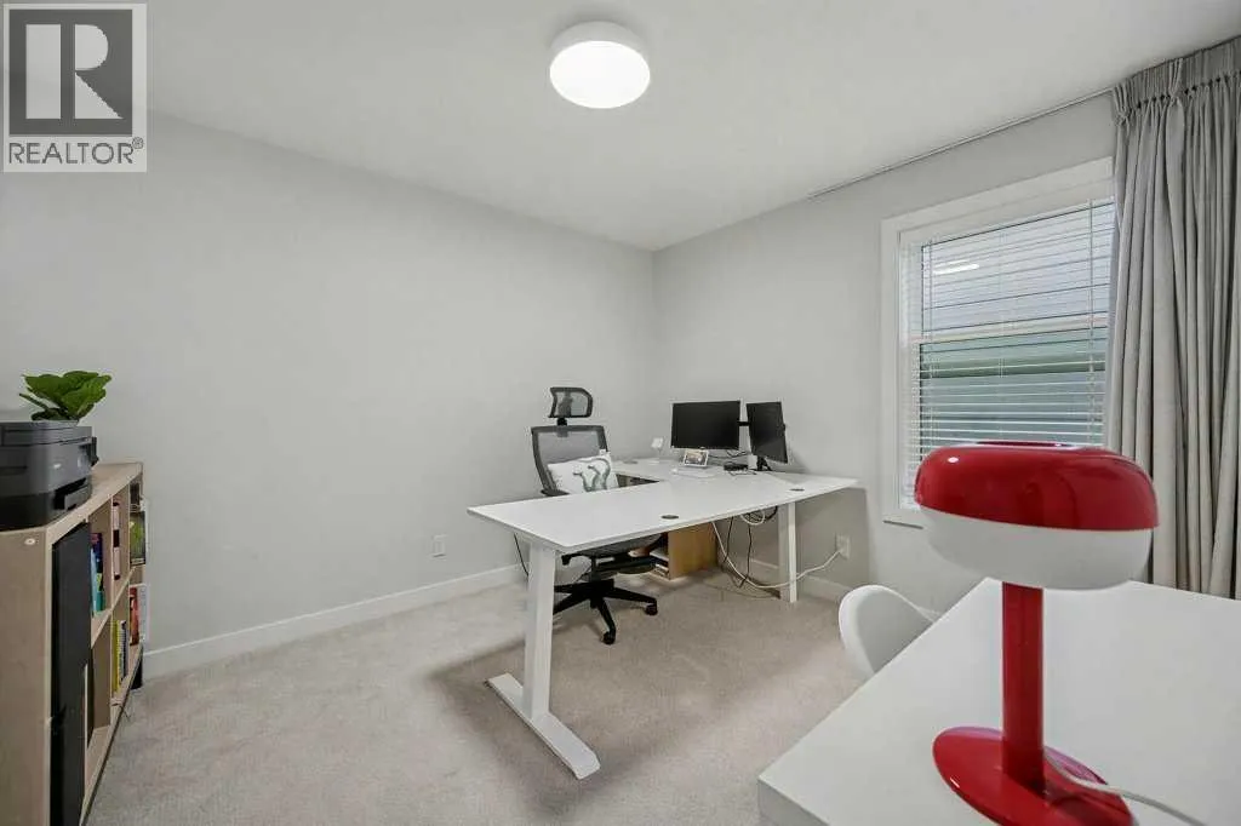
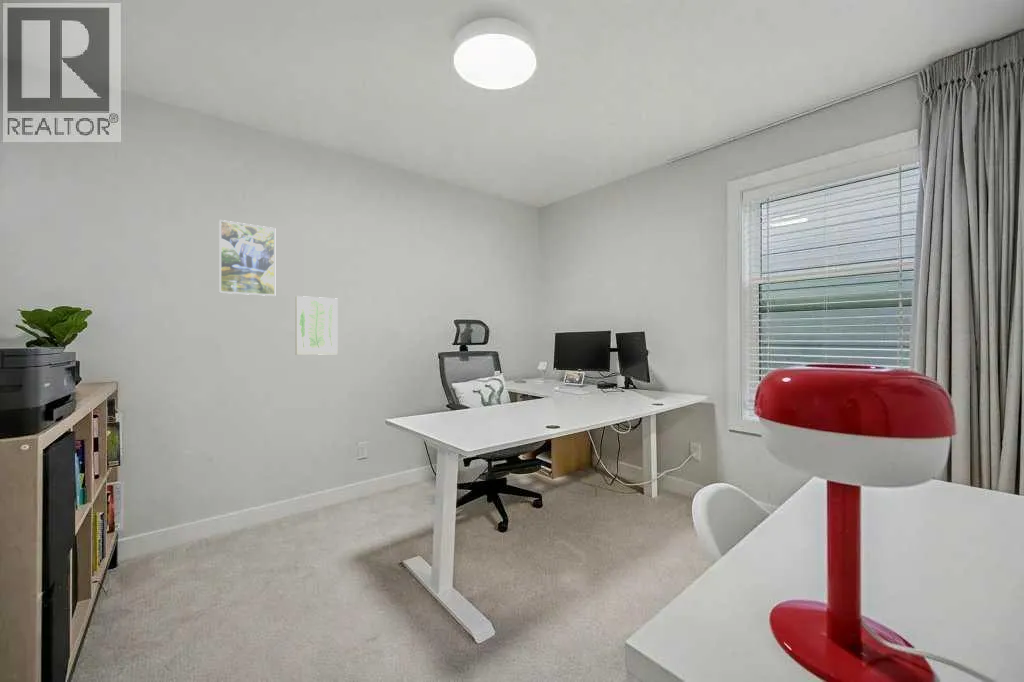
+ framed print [218,219,276,297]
+ wall art [294,295,339,356]
